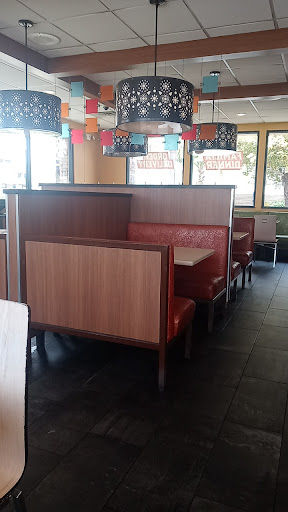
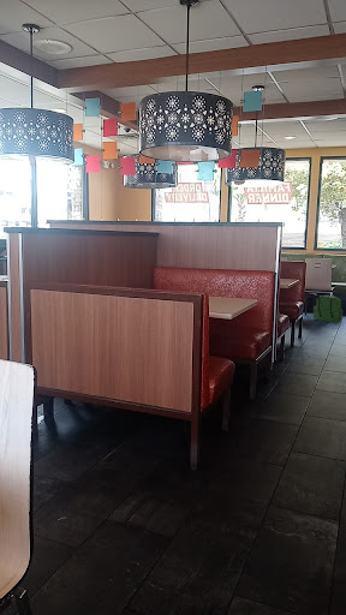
+ backpack [312,294,344,323]
